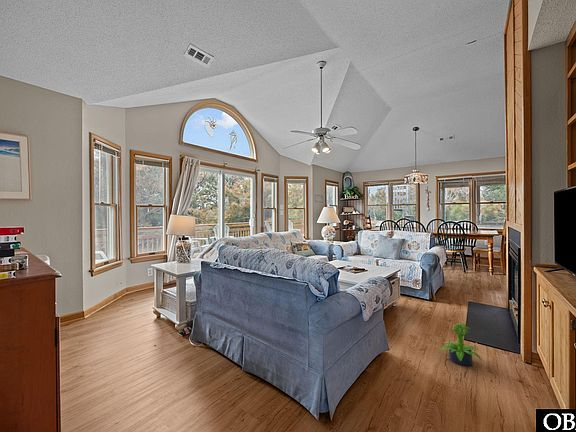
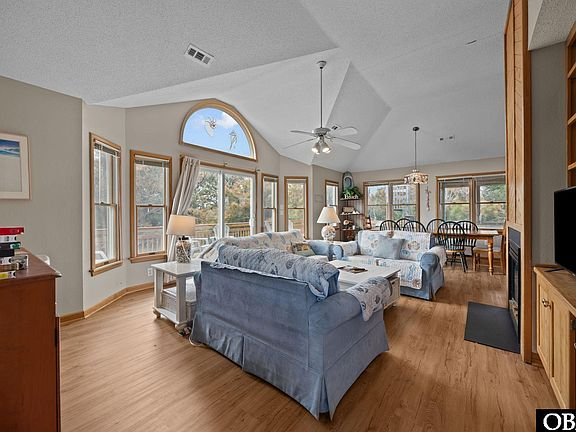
- potted plant [439,322,483,366]
